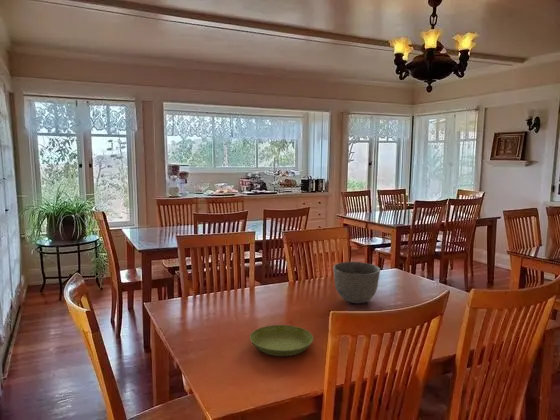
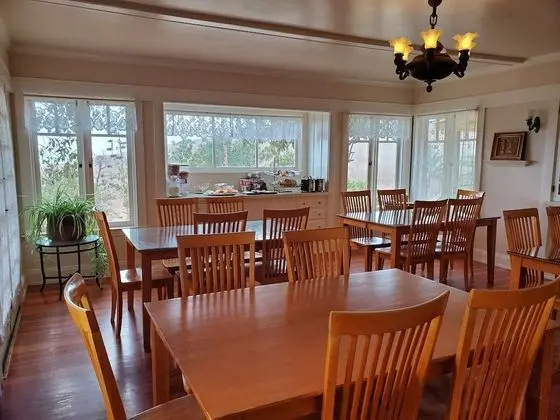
- saucer [249,324,314,357]
- bowl [332,261,381,304]
